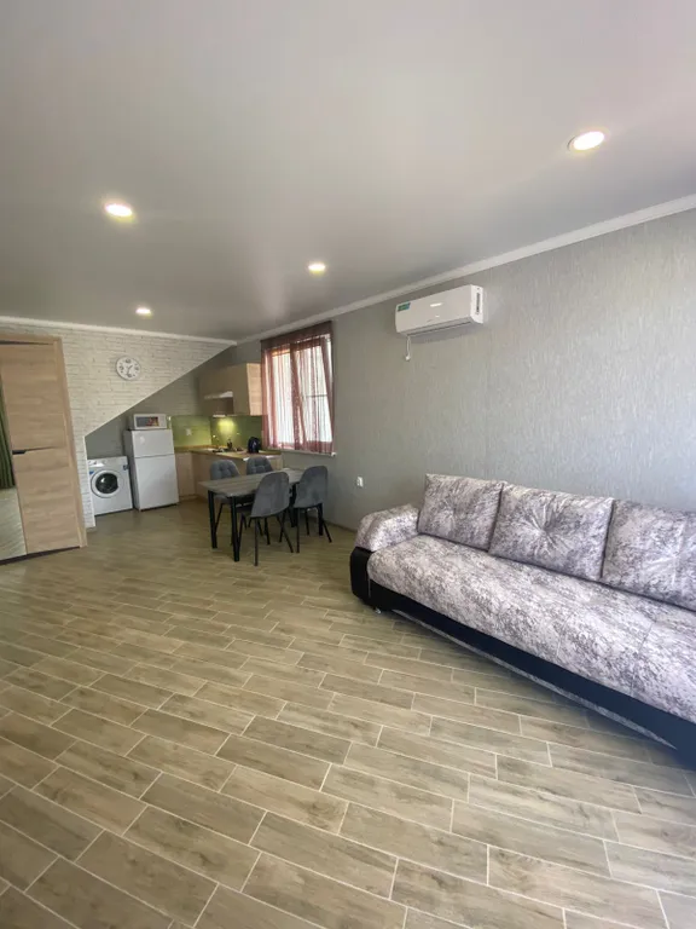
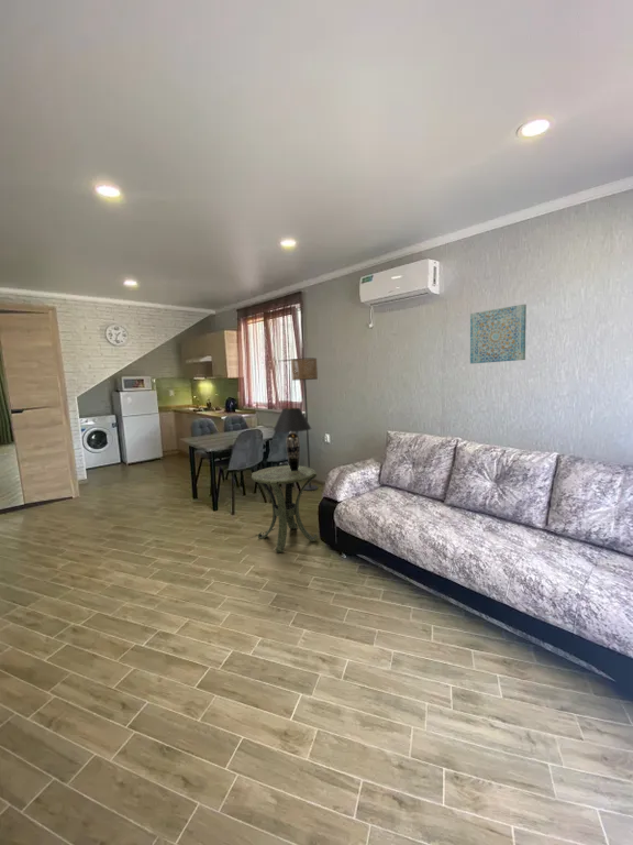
+ table lamp [273,407,312,471]
+ floor lamp [290,358,320,492]
+ side table [251,464,319,553]
+ wall art [469,304,528,364]
